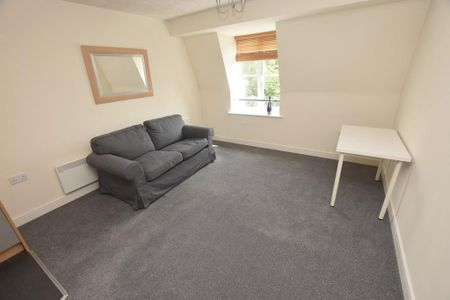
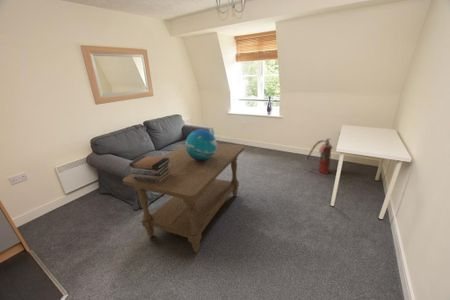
+ coffee table [122,142,245,254]
+ fire extinguisher [304,138,334,175]
+ decorative globe [184,128,218,161]
+ book stack [128,155,170,183]
